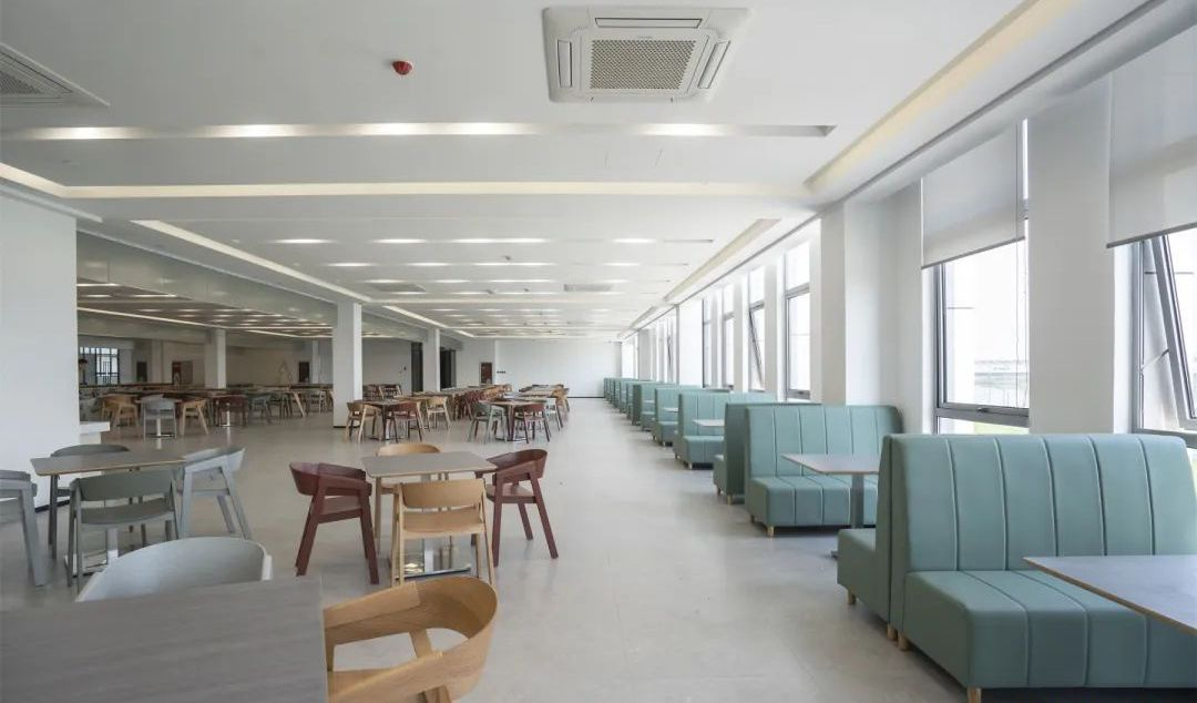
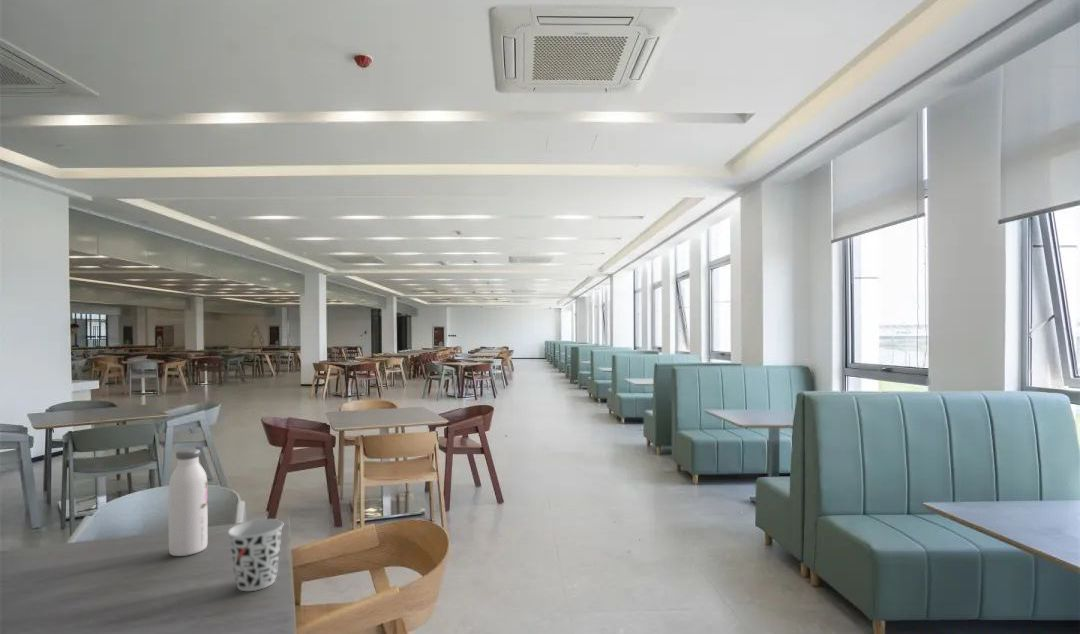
+ cup [227,518,284,592]
+ water bottle [168,448,209,557]
